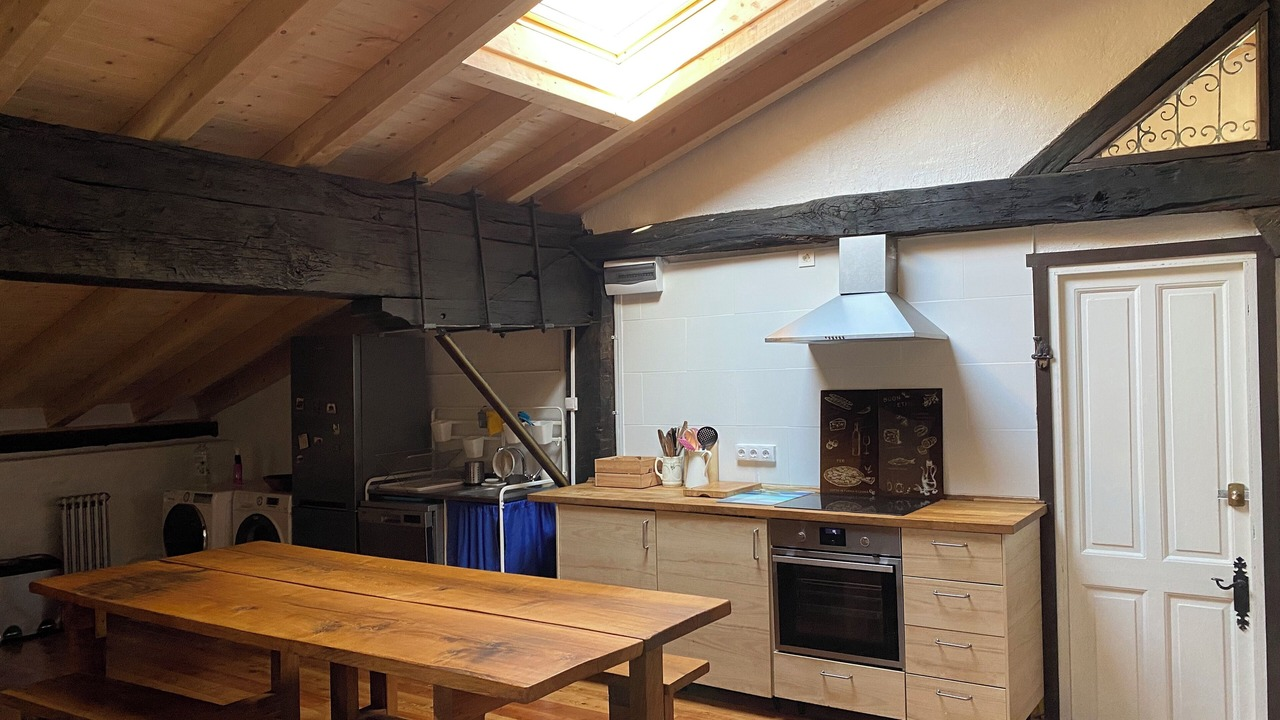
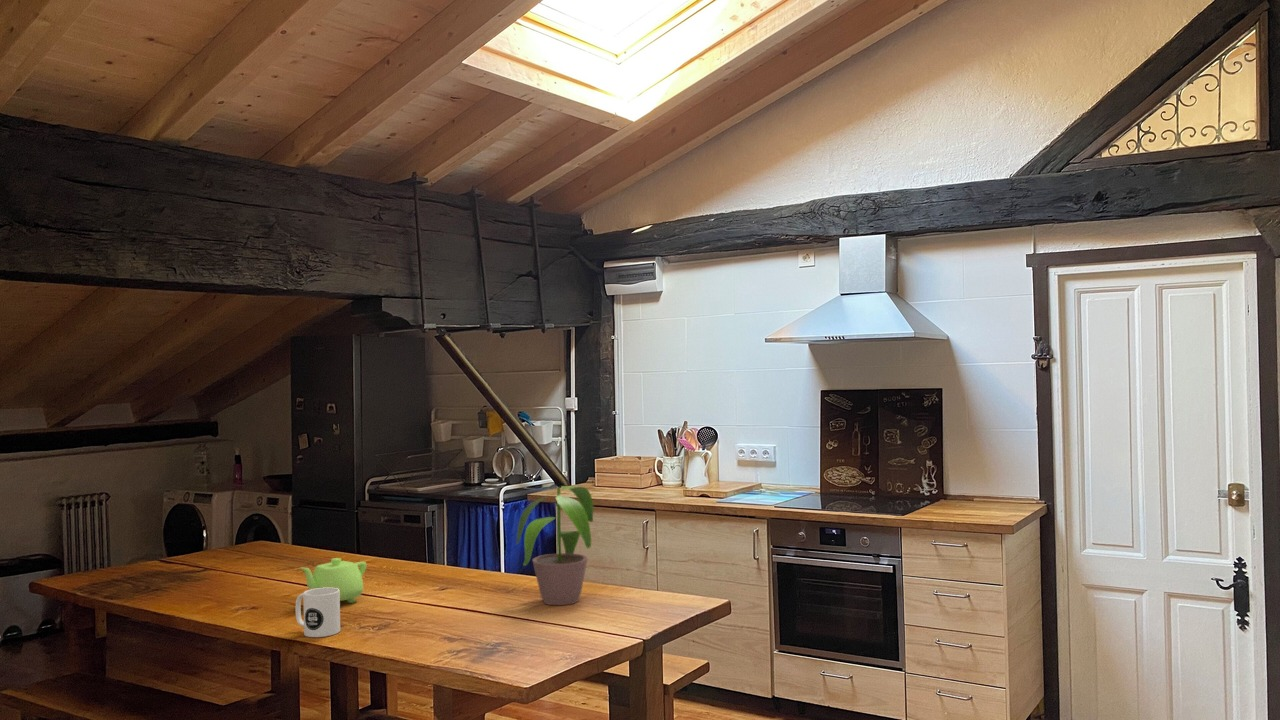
+ potted plant [515,485,594,606]
+ mug [295,587,341,638]
+ teapot [299,557,368,604]
